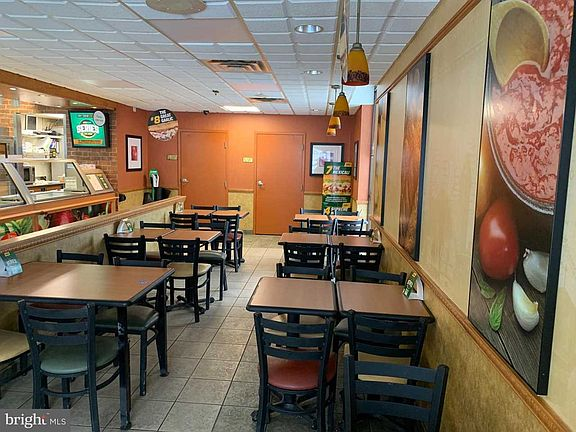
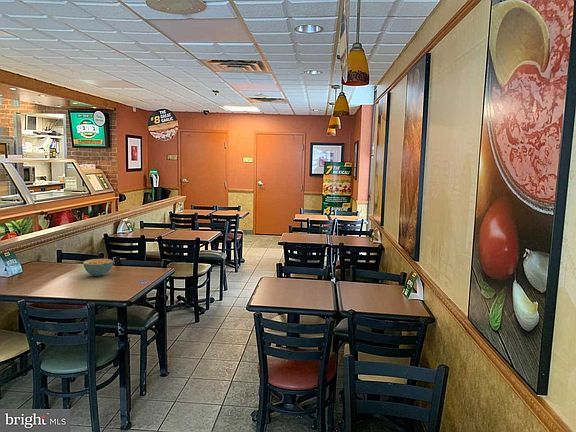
+ cereal bowl [82,258,114,277]
